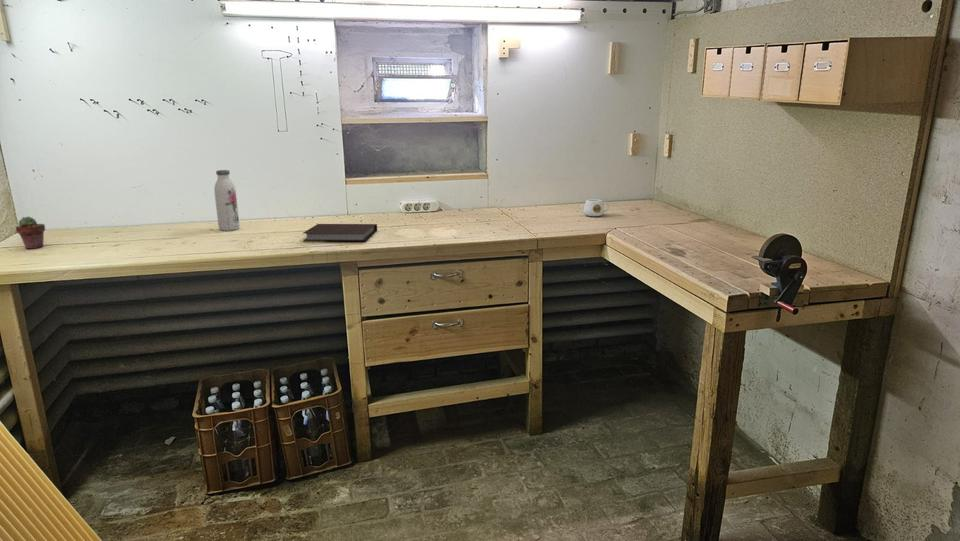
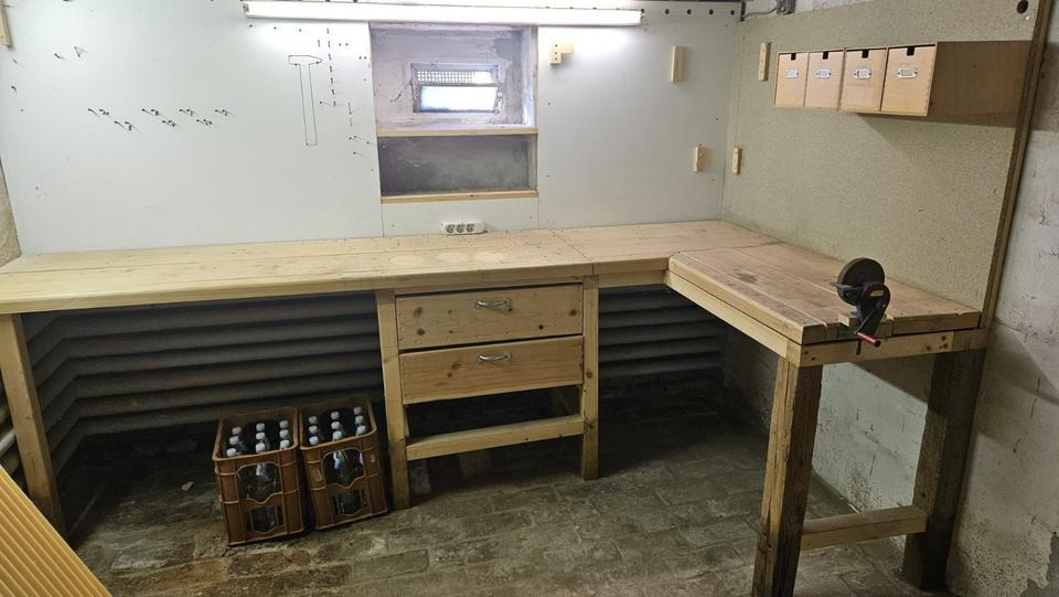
- potted succulent [15,215,46,250]
- notebook [302,223,378,242]
- mug [583,198,610,217]
- water bottle [213,169,240,232]
